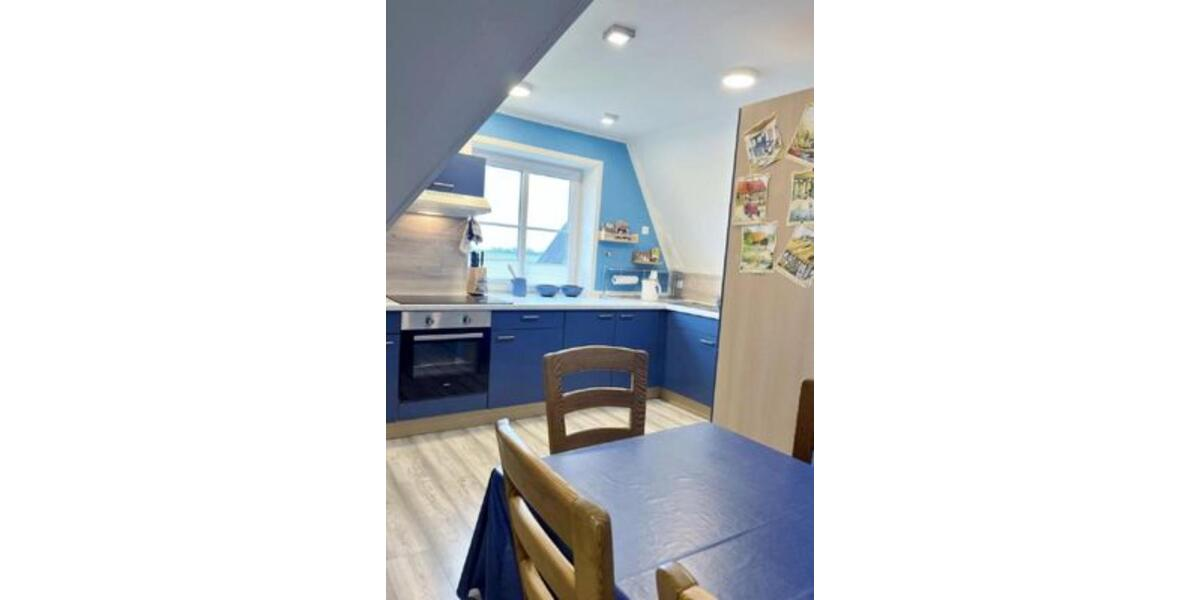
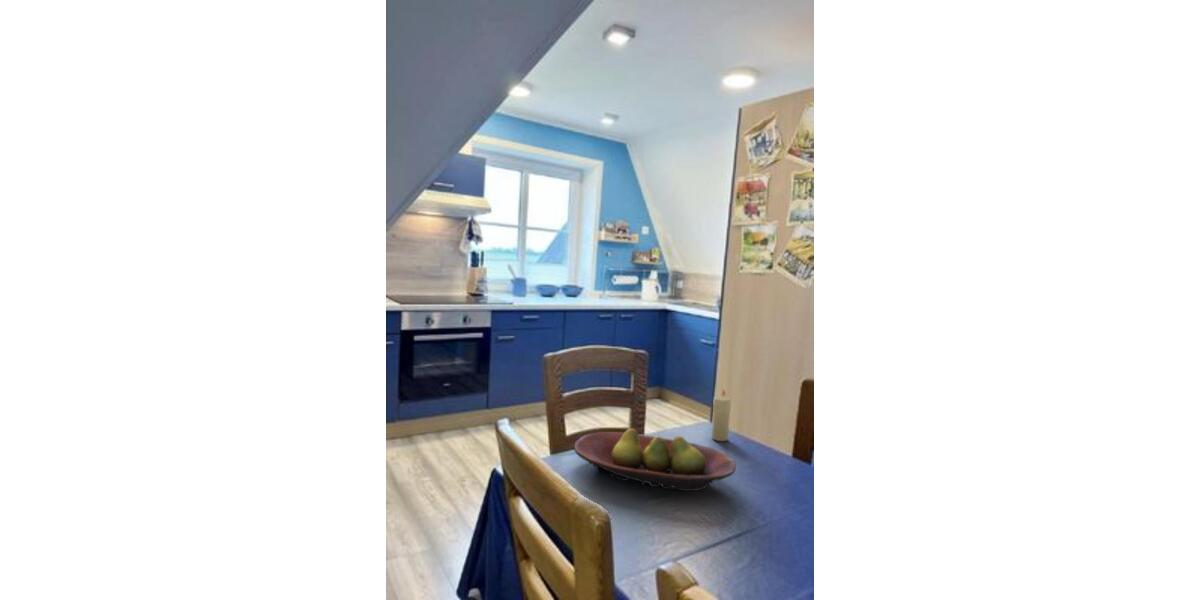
+ fruit bowl [573,427,737,492]
+ candle [711,388,732,442]
